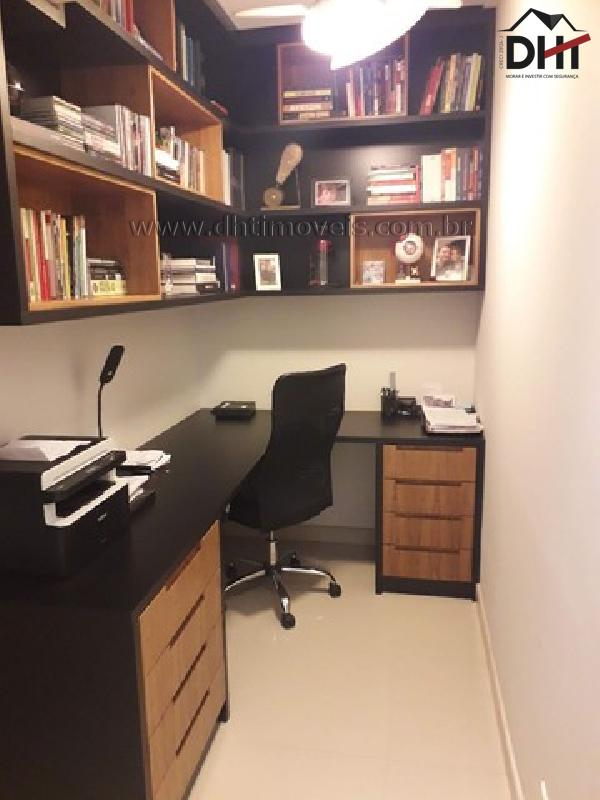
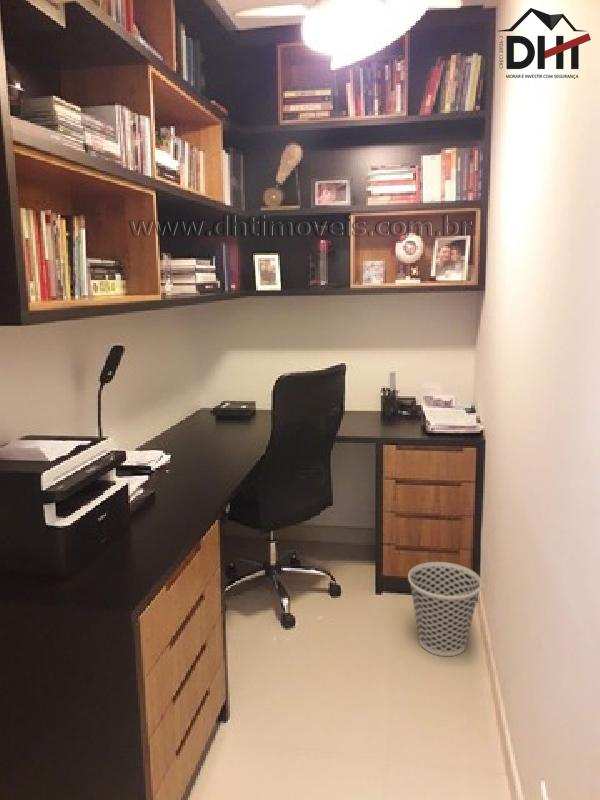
+ wastebasket [407,561,483,657]
